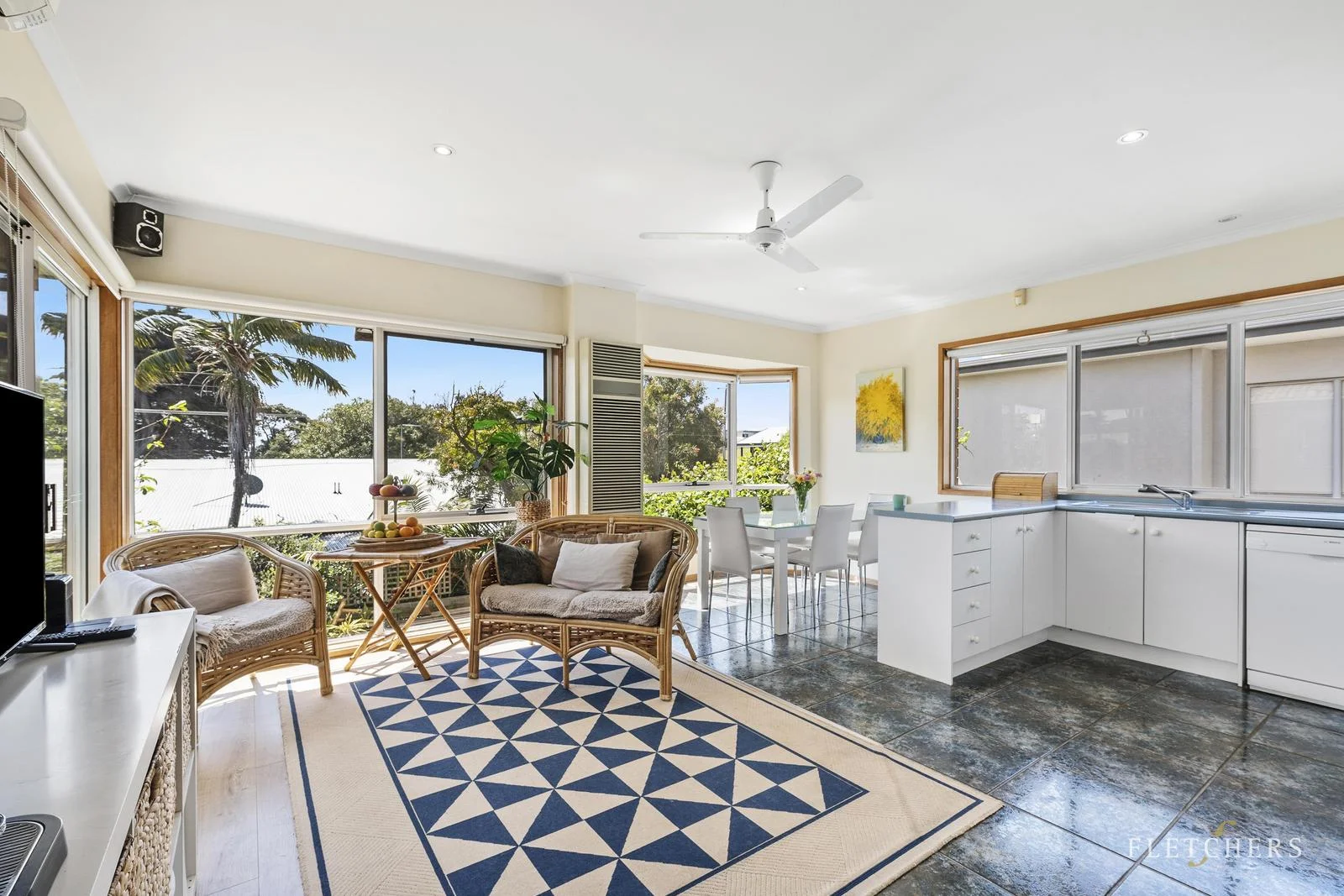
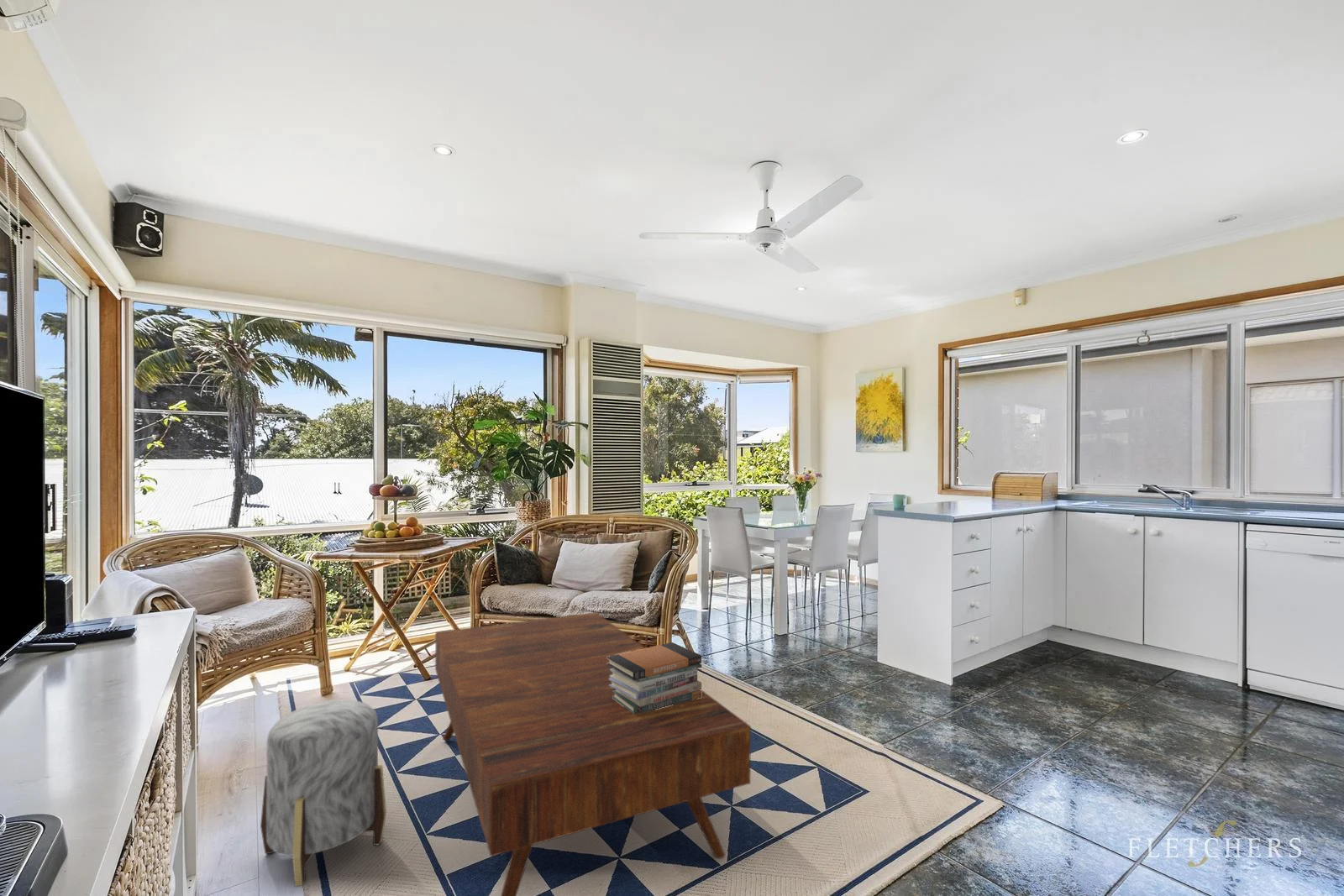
+ book stack [607,642,703,715]
+ coffee table [434,611,752,896]
+ stool [260,699,387,887]
